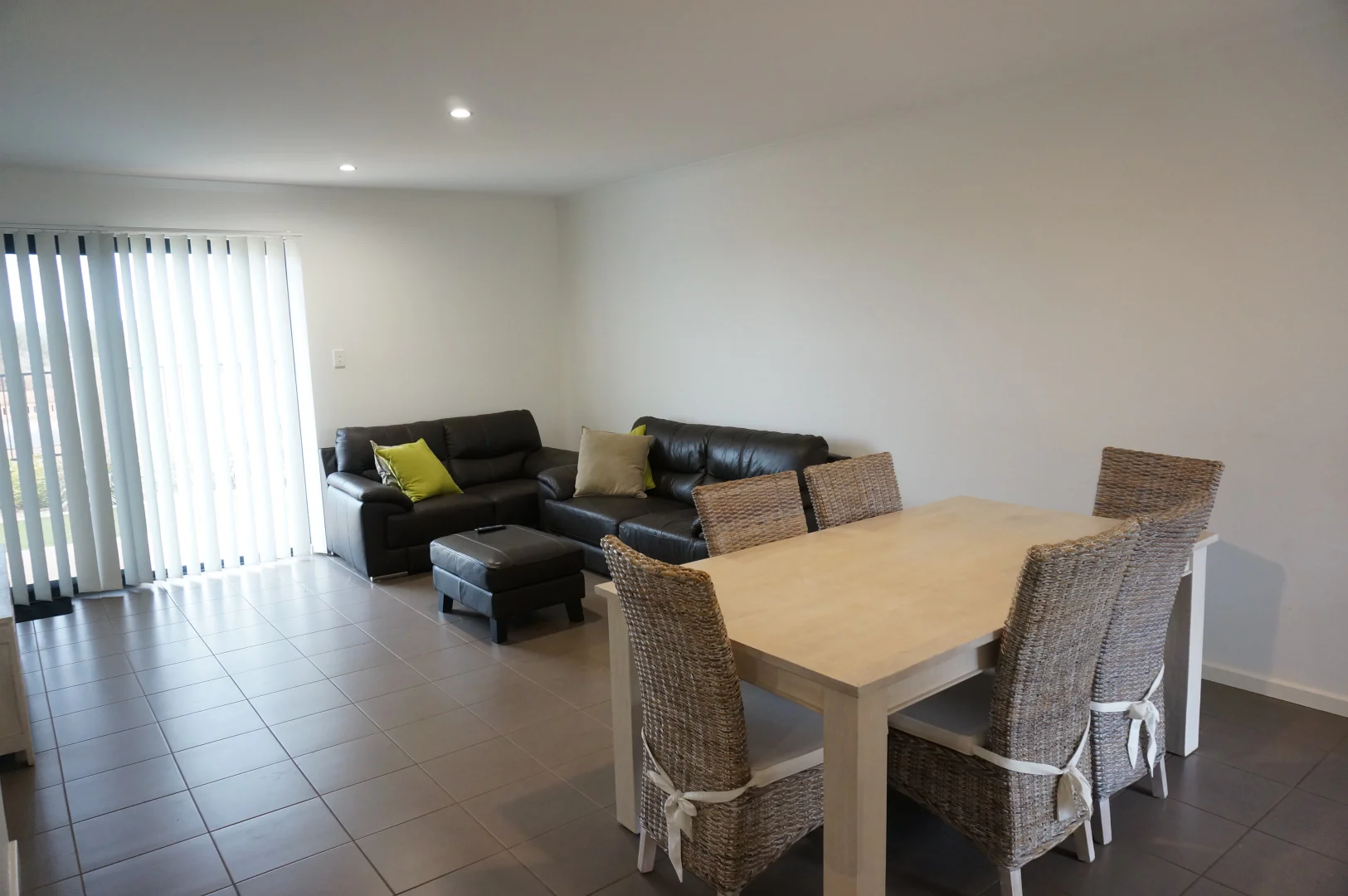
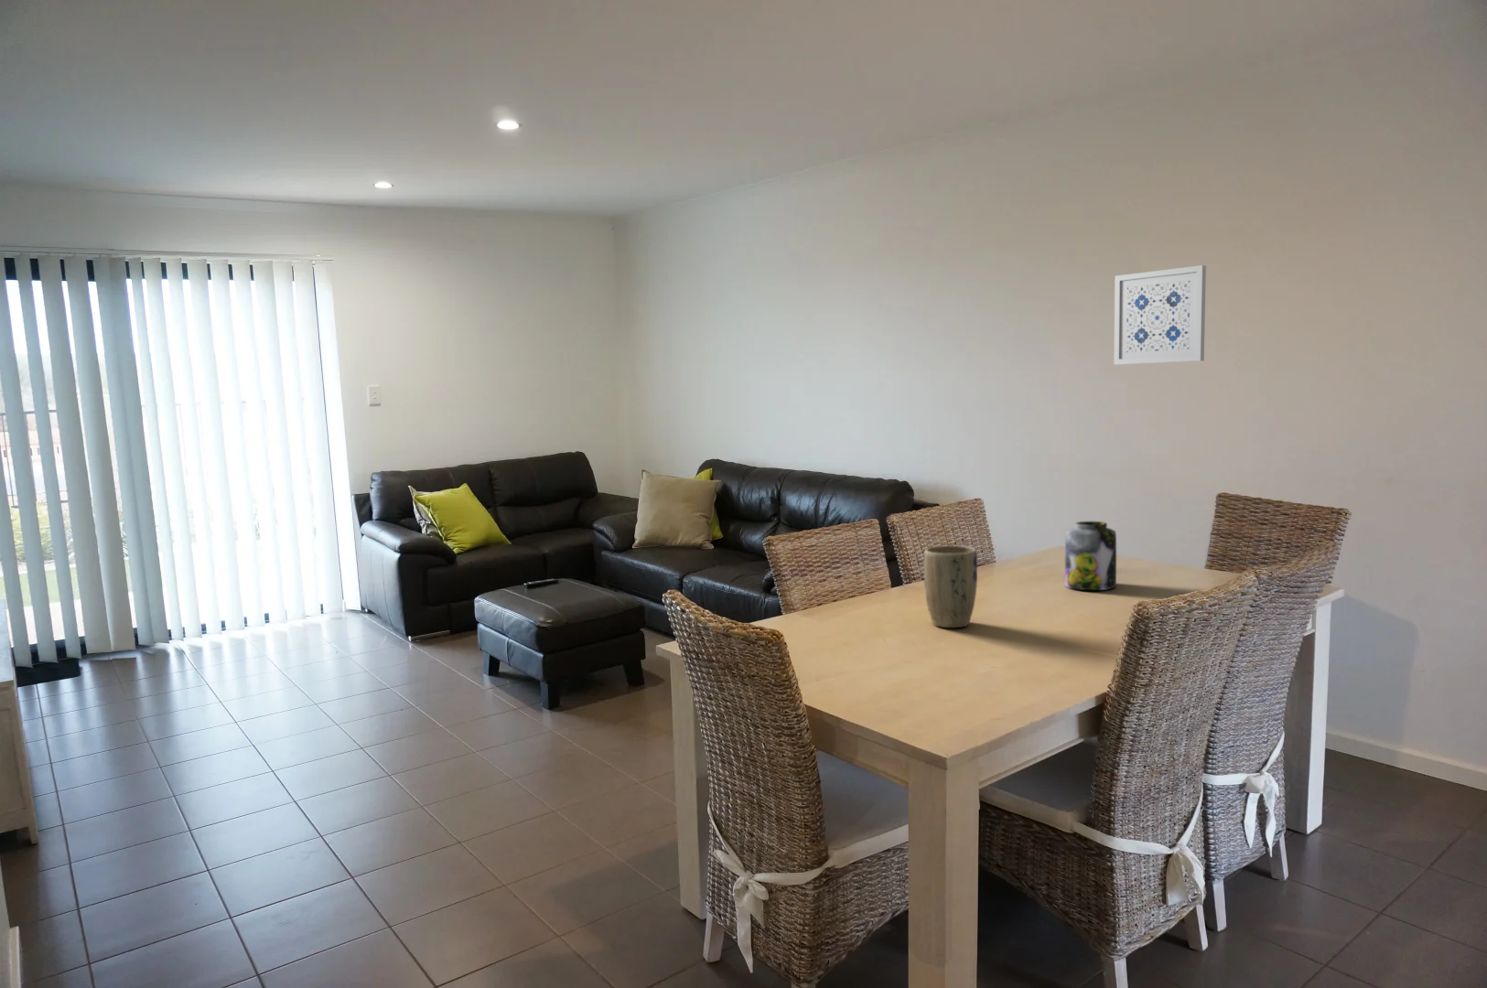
+ jar [1065,520,1117,591]
+ wall art [1113,265,1207,366]
+ plant pot [923,545,978,629]
